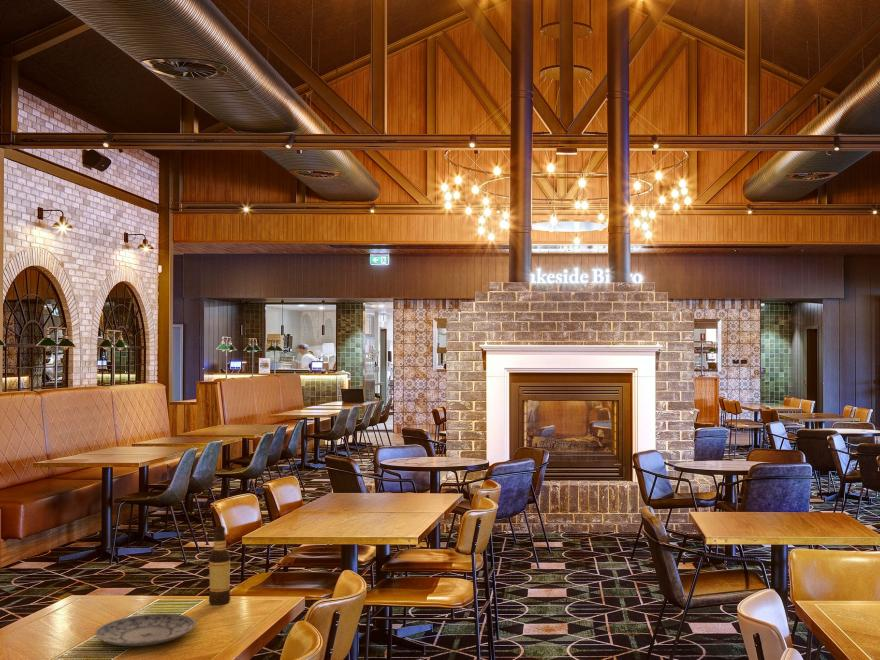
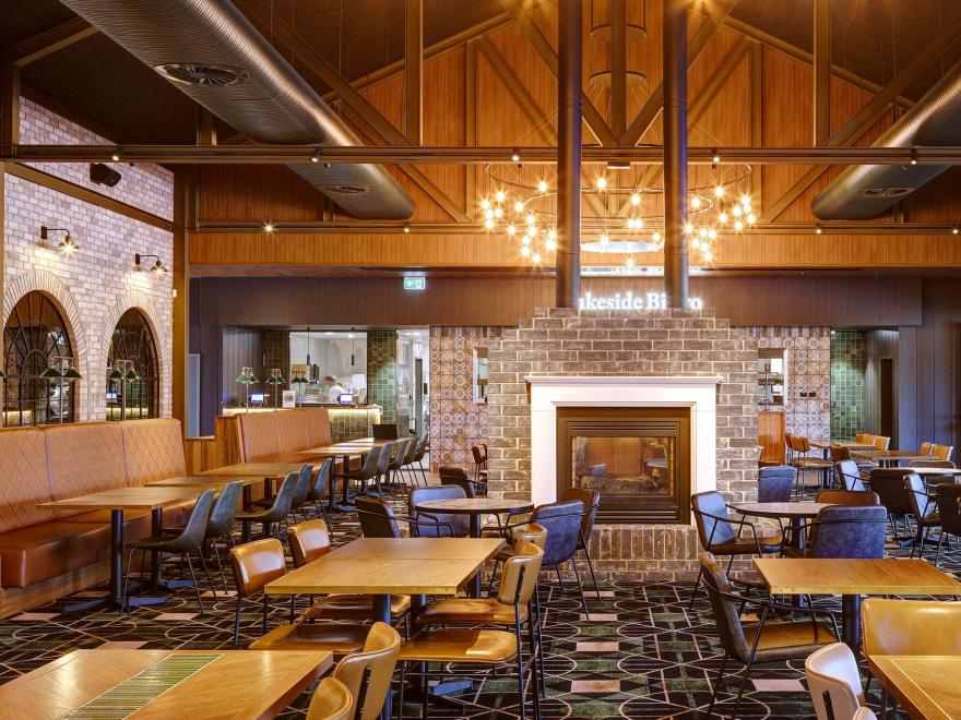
- plate [94,612,197,647]
- bottle [208,525,231,606]
